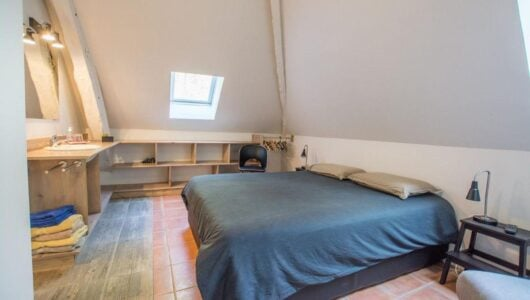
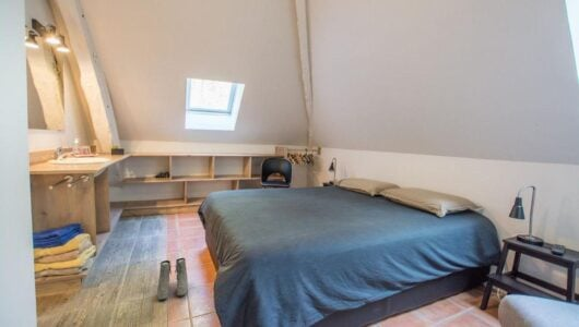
+ boots [156,257,189,301]
